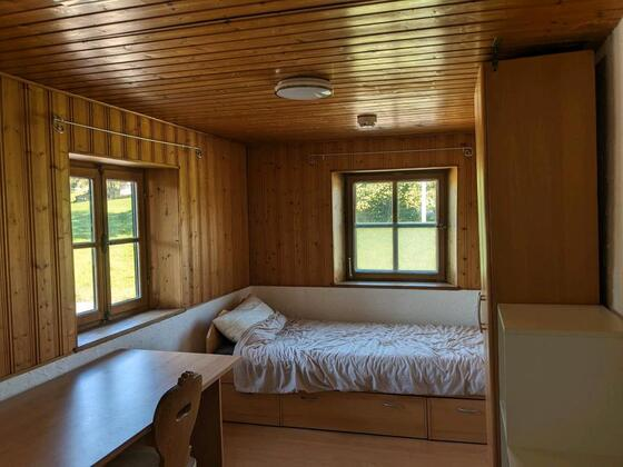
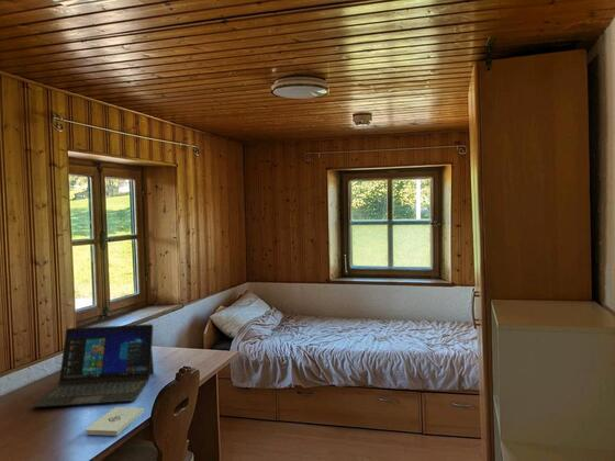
+ laptop [31,323,155,408]
+ notepad [85,406,145,437]
